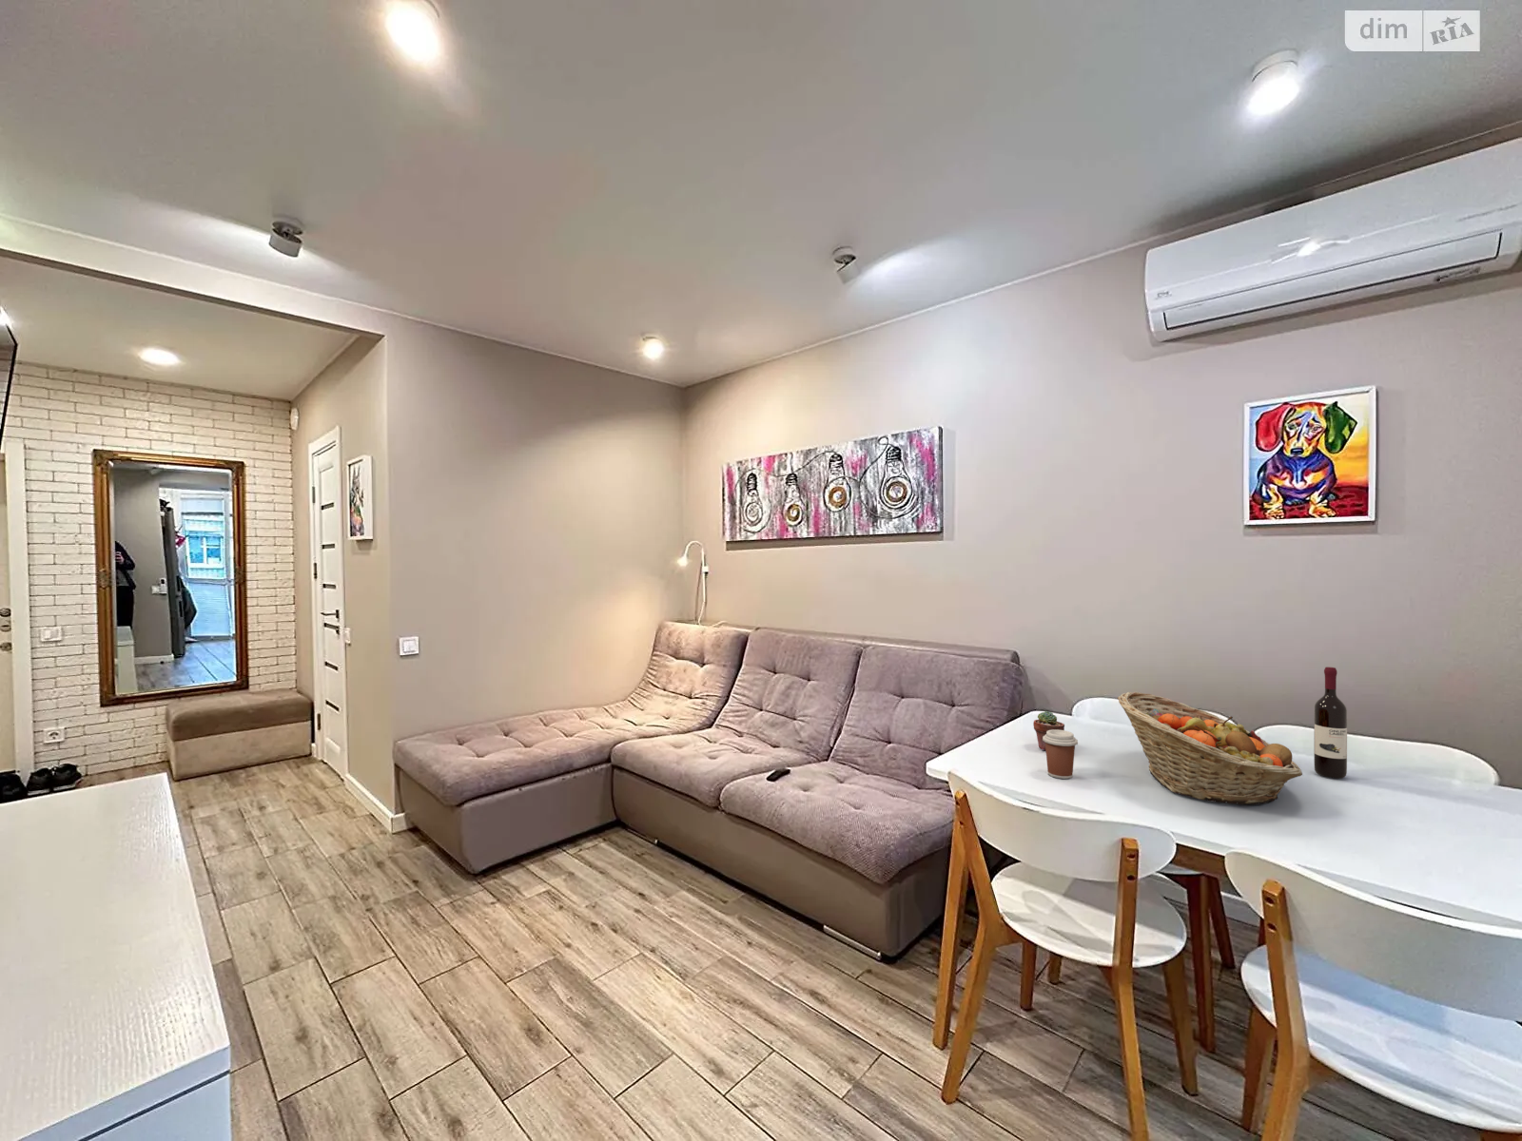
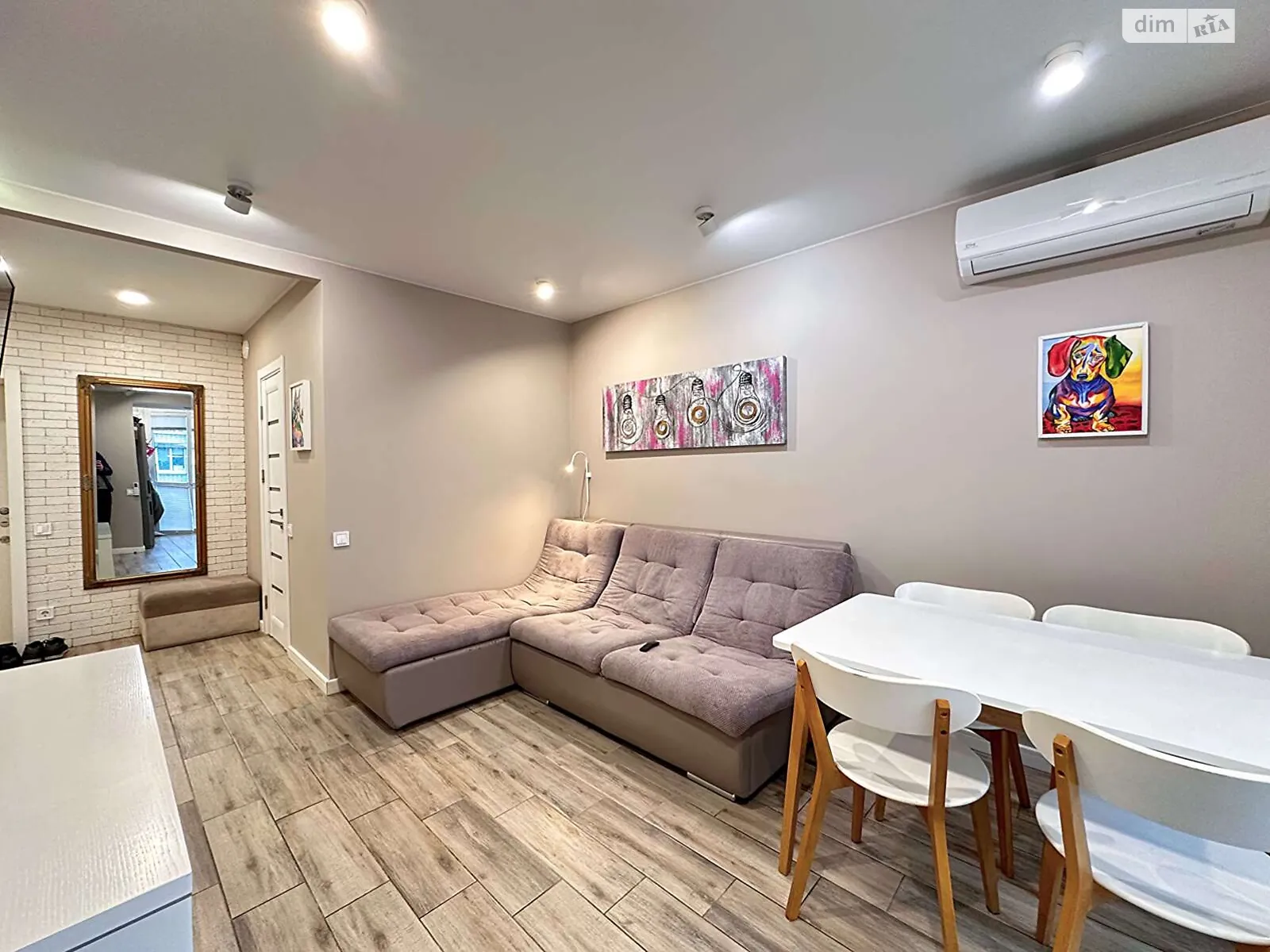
- wine bottle [1312,666,1348,780]
- fruit basket [1117,692,1303,805]
- potted succulent [1032,711,1065,751]
- coffee cup [1043,729,1079,780]
